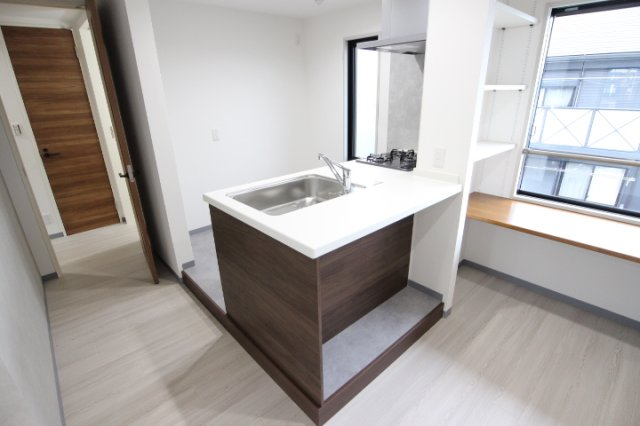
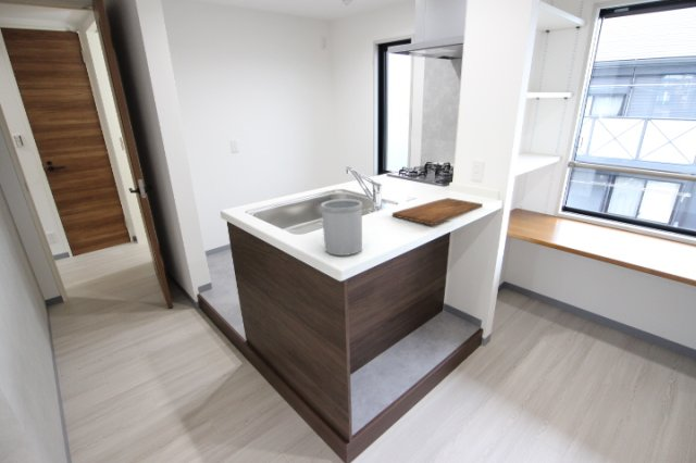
+ cutting board [391,197,484,226]
+ utensil holder [320,198,363,256]
